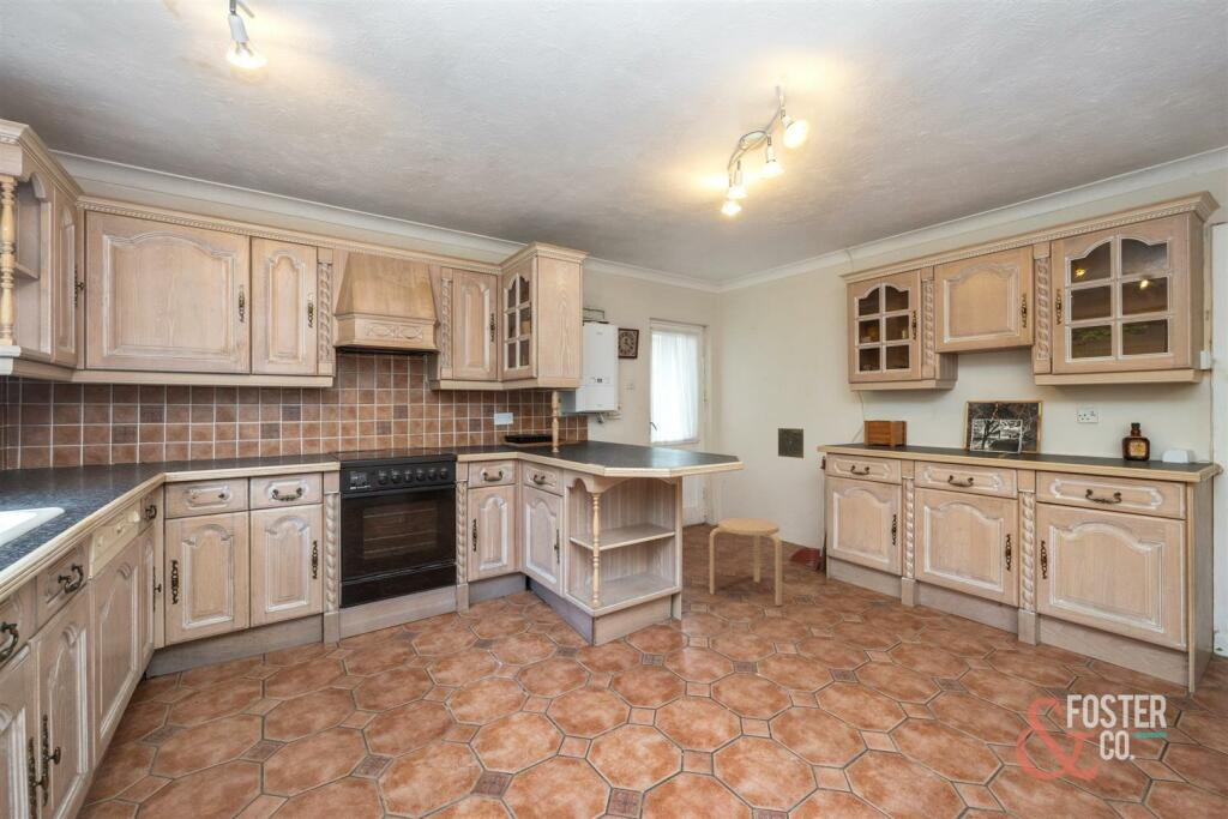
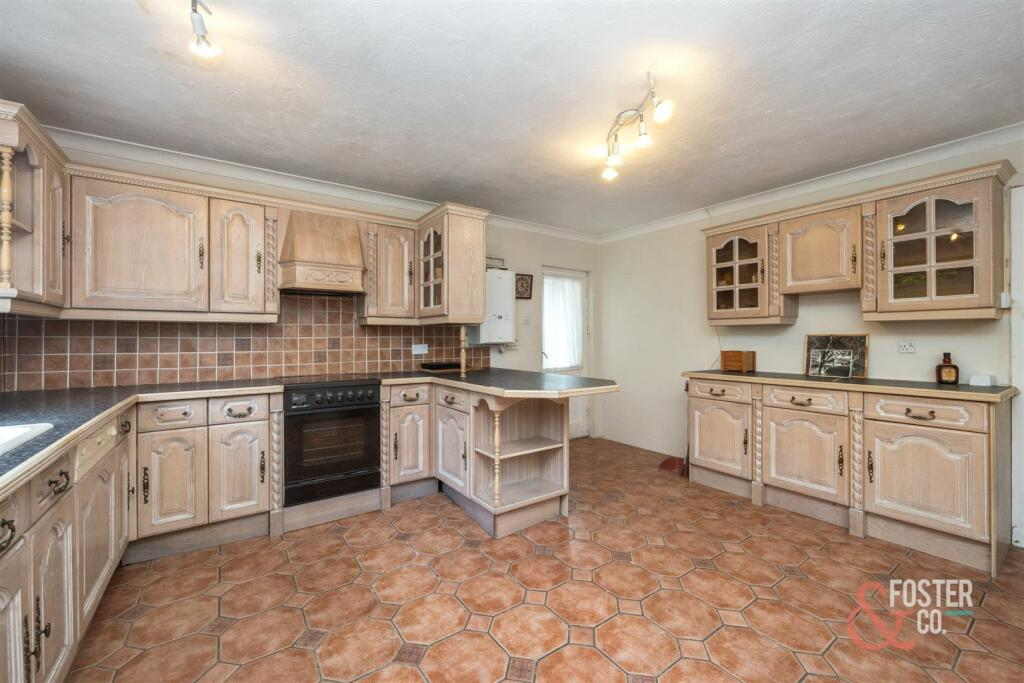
- decorative tile [777,427,805,459]
- stool [709,517,783,607]
